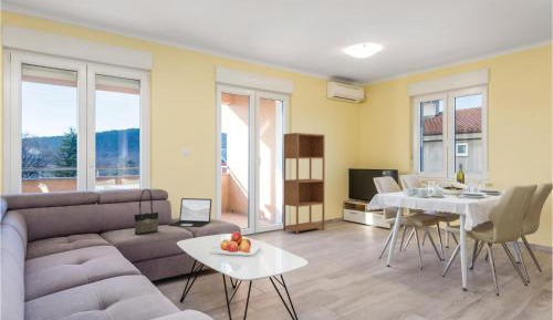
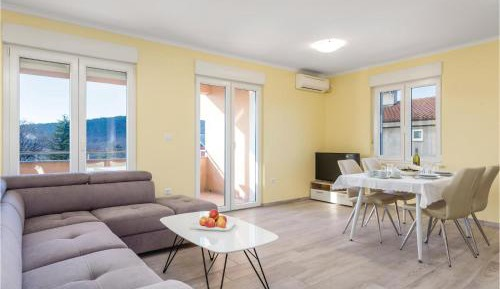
- laptop [168,197,212,228]
- tote bag [133,188,159,236]
- bookcase [282,132,326,236]
